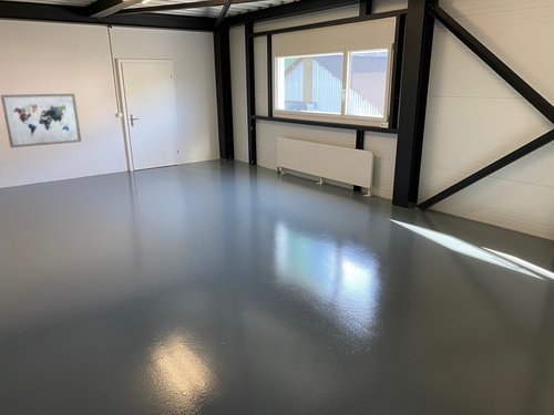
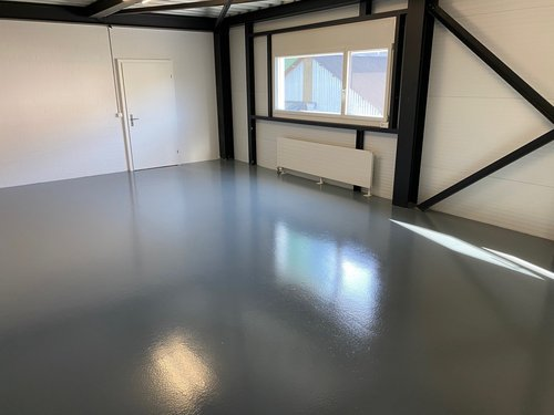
- wall art [0,93,82,148]
